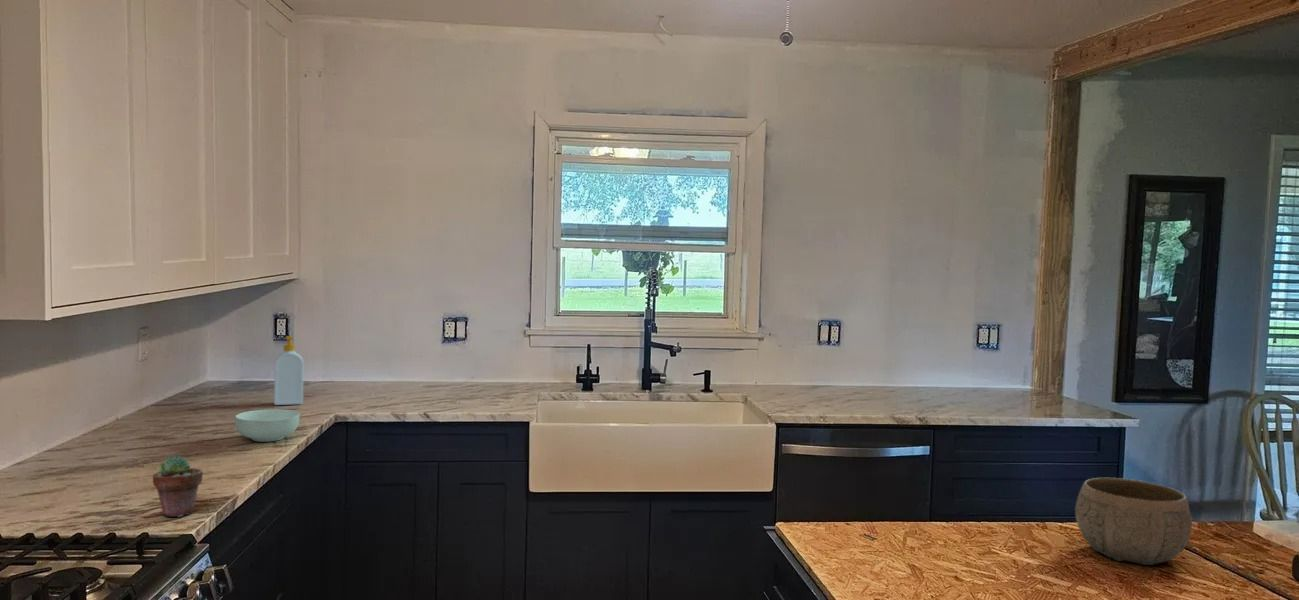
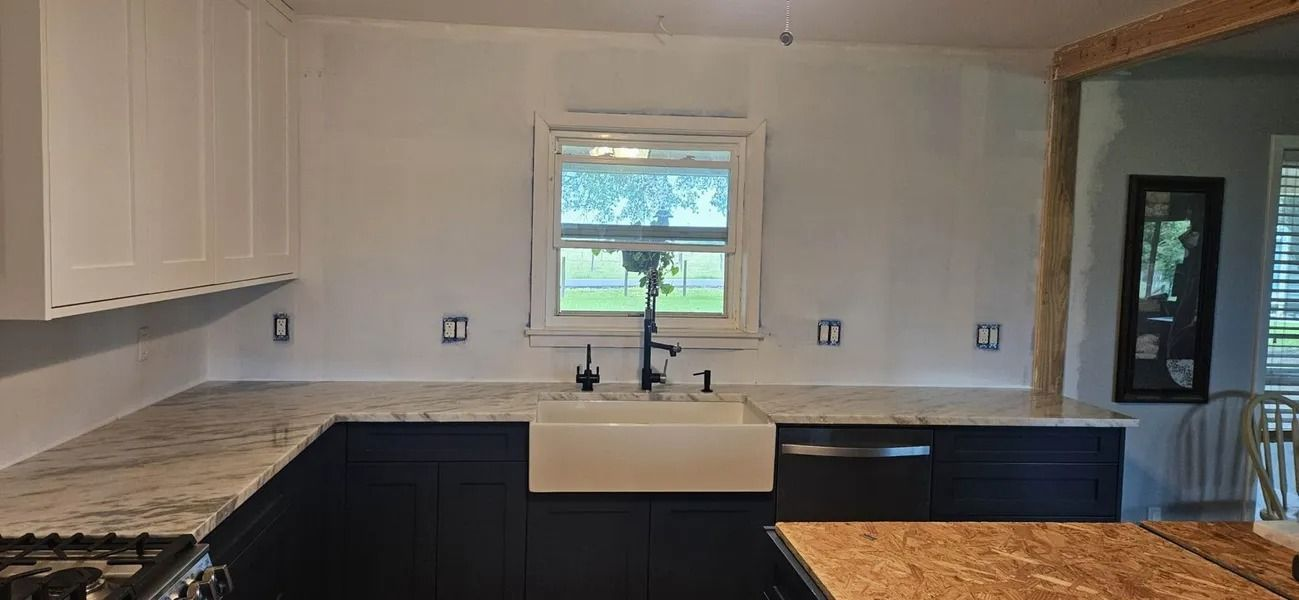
- bowl [1074,477,1193,566]
- potted succulent [152,454,204,518]
- cereal bowl [234,408,301,443]
- soap bottle [273,335,304,406]
